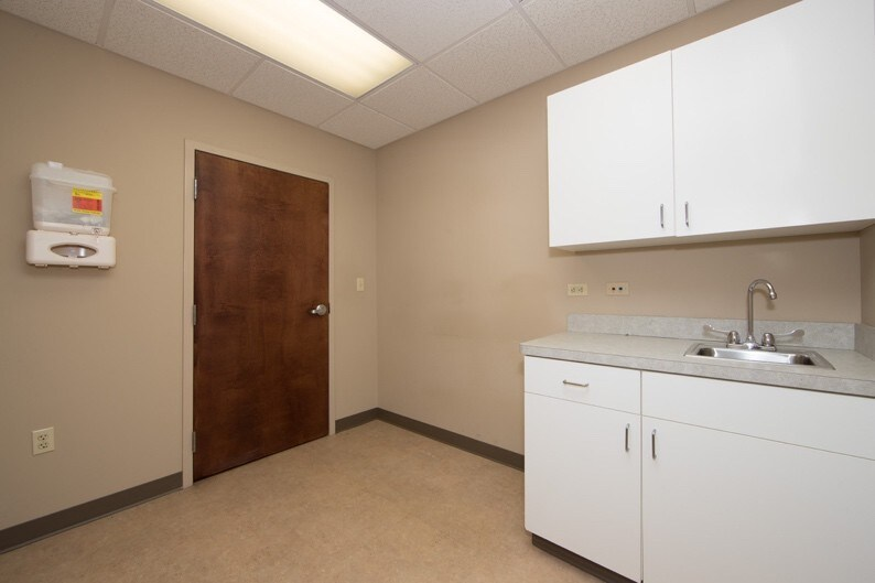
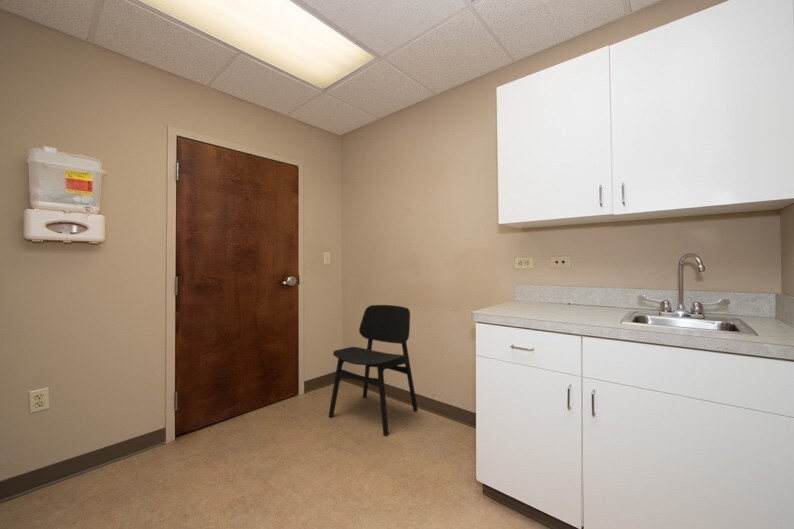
+ chair [328,304,419,437]
